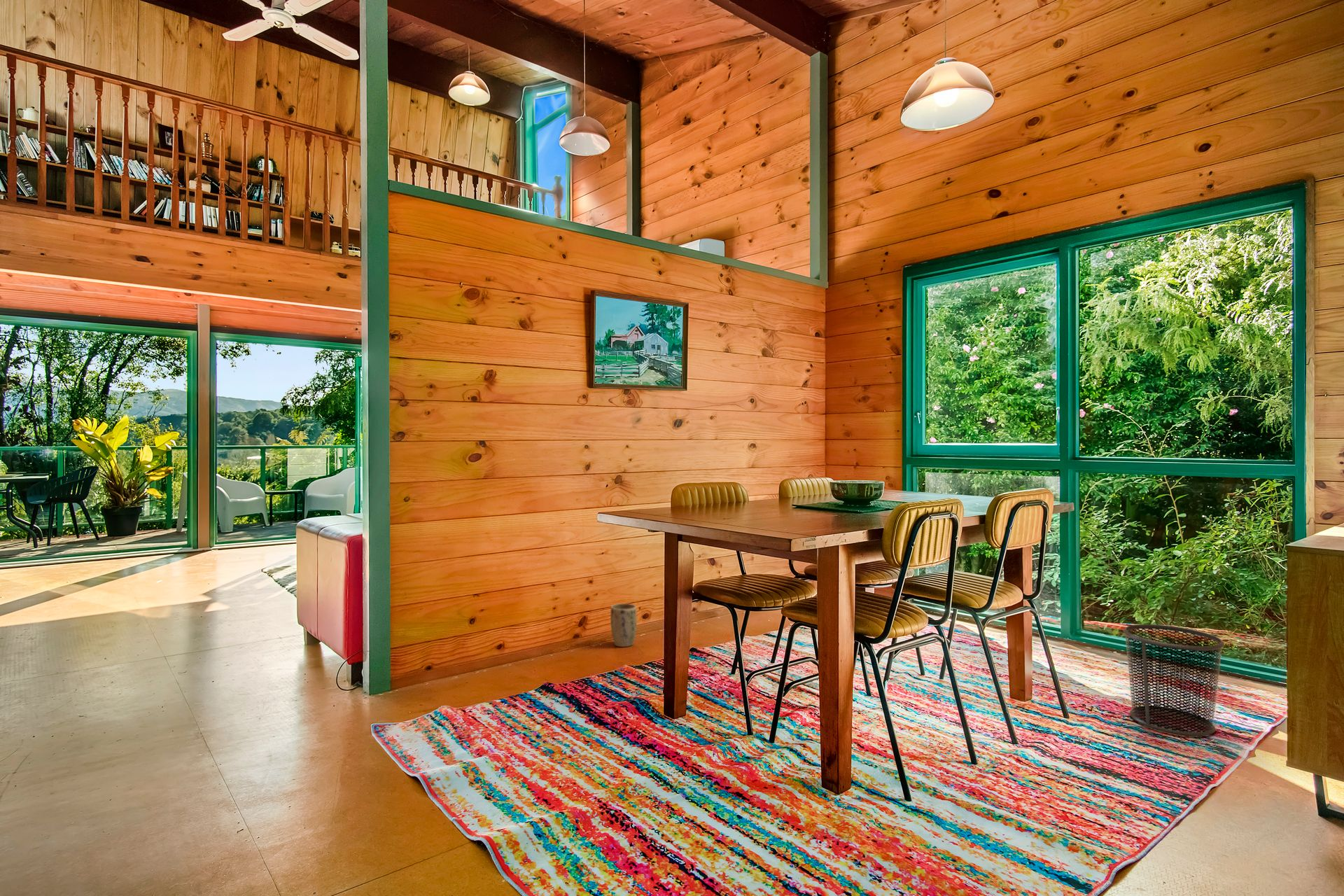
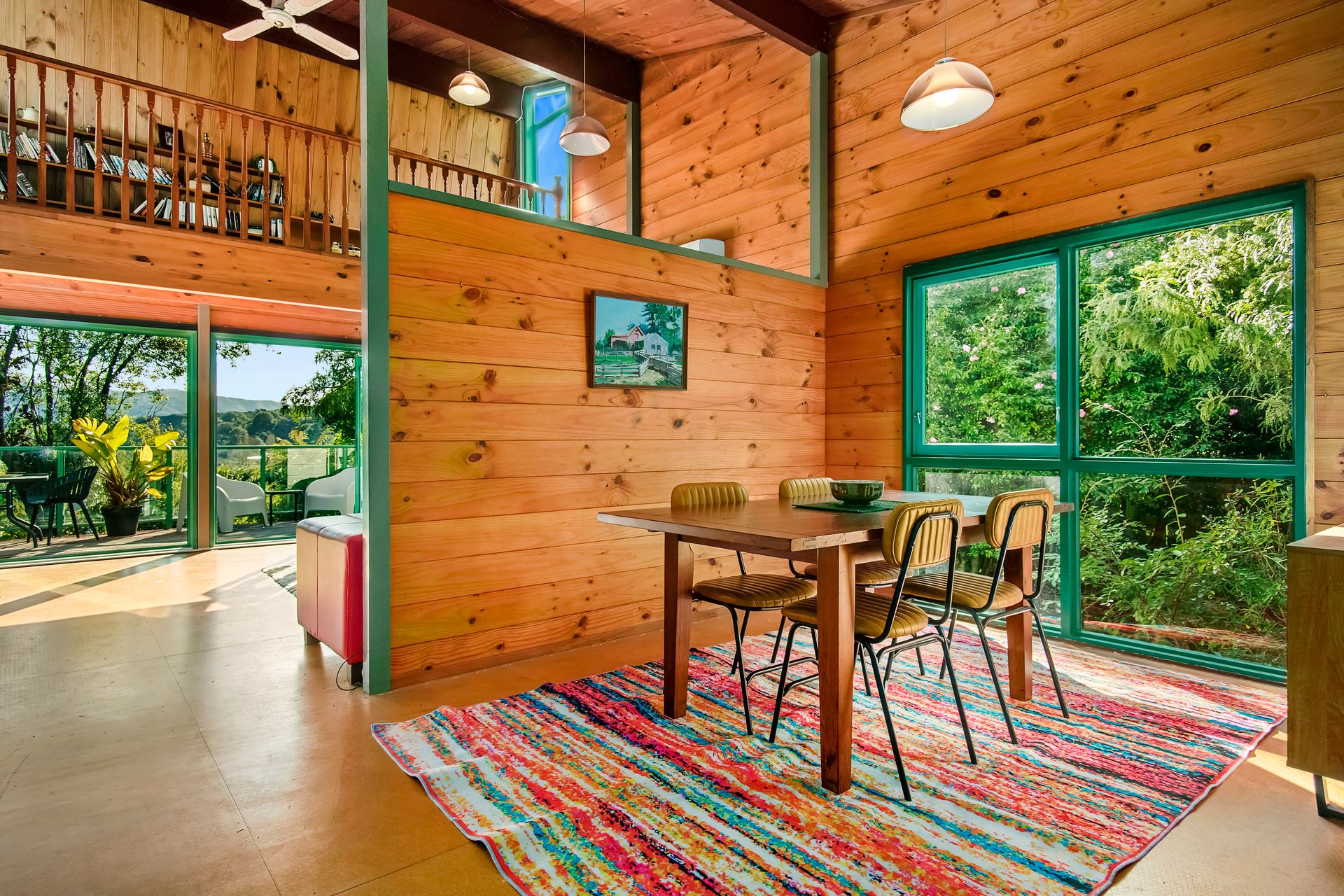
- waste bin [1123,624,1225,737]
- plant pot [610,603,638,647]
